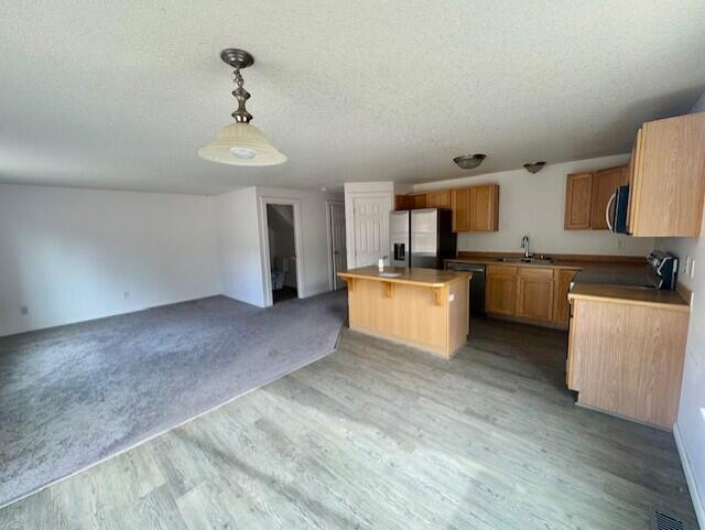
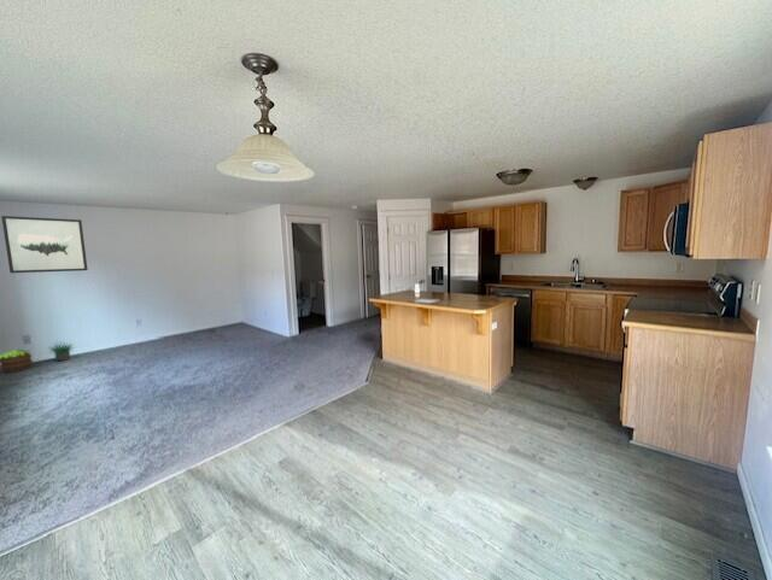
+ potted plant [0,348,34,374]
+ wall art [0,215,88,274]
+ potted plant [45,339,76,362]
